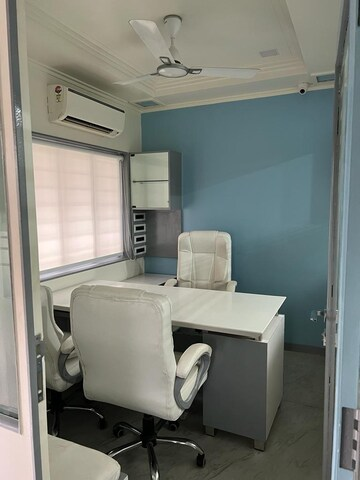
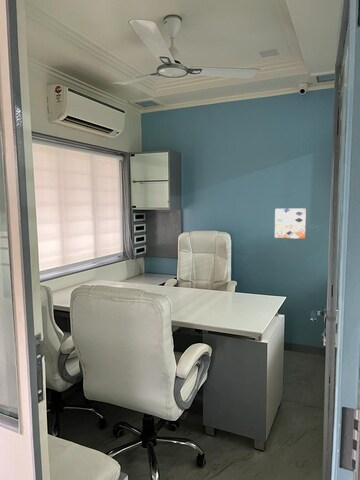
+ wall art [274,208,307,240]
